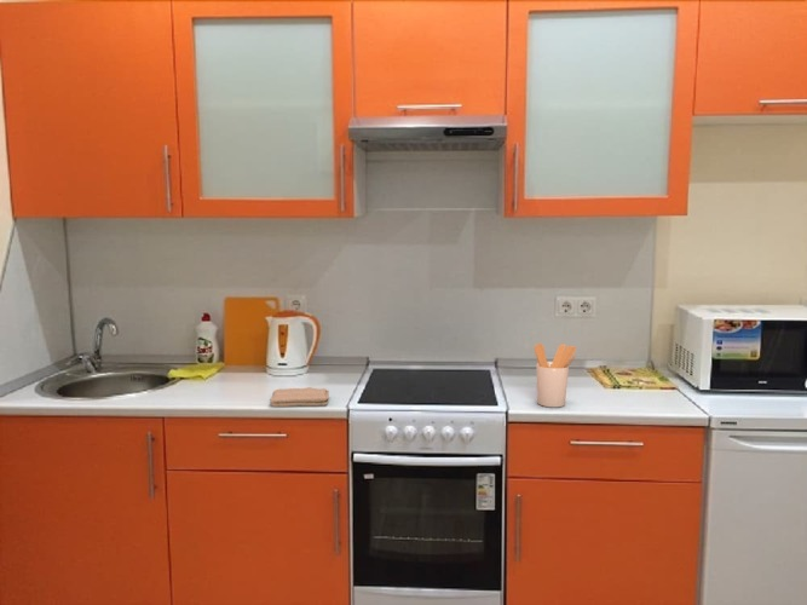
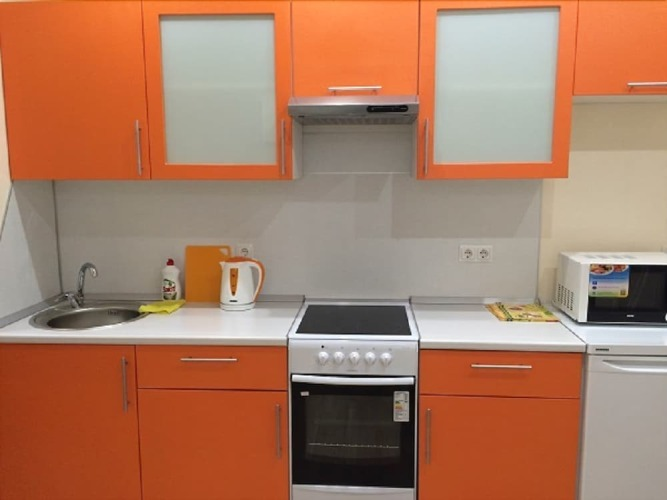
- utensil holder [534,342,578,408]
- washcloth [270,386,330,408]
